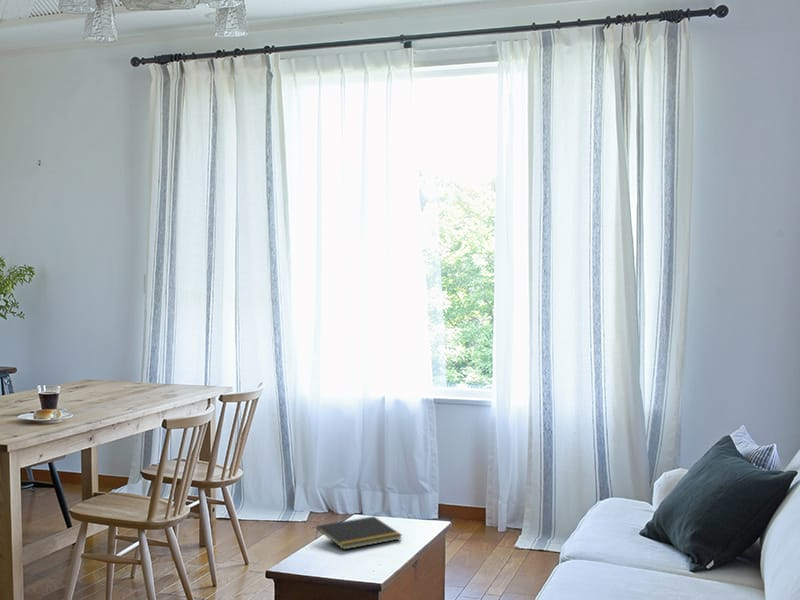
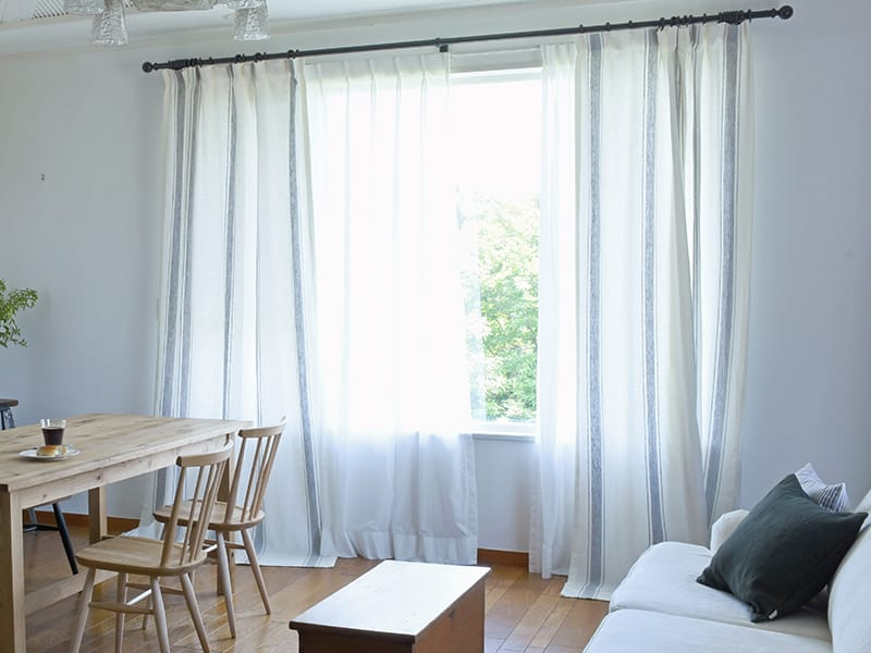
- notepad [314,515,403,551]
